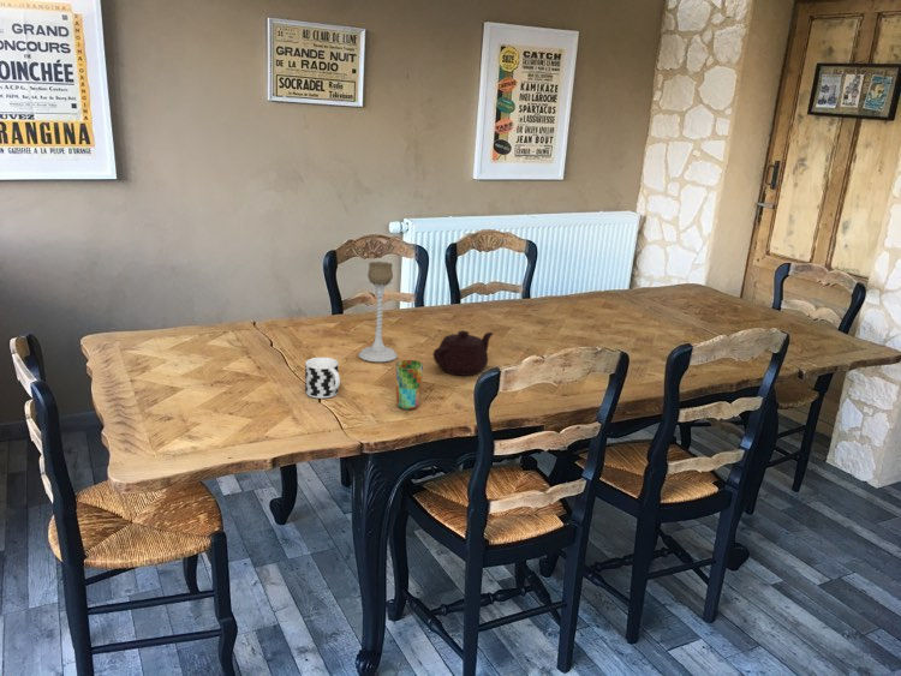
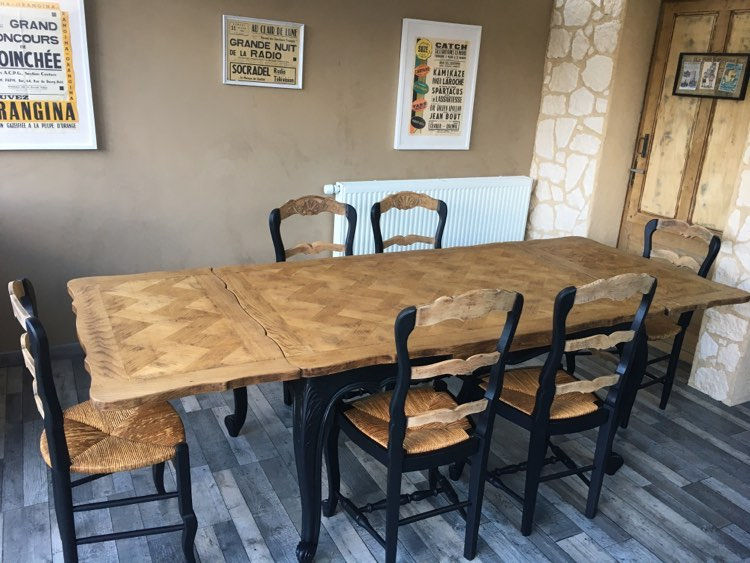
- candle holder [357,261,399,363]
- teapot [432,329,494,377]
- cup [304,357,341,400]
- cup [395,359,424,411]
